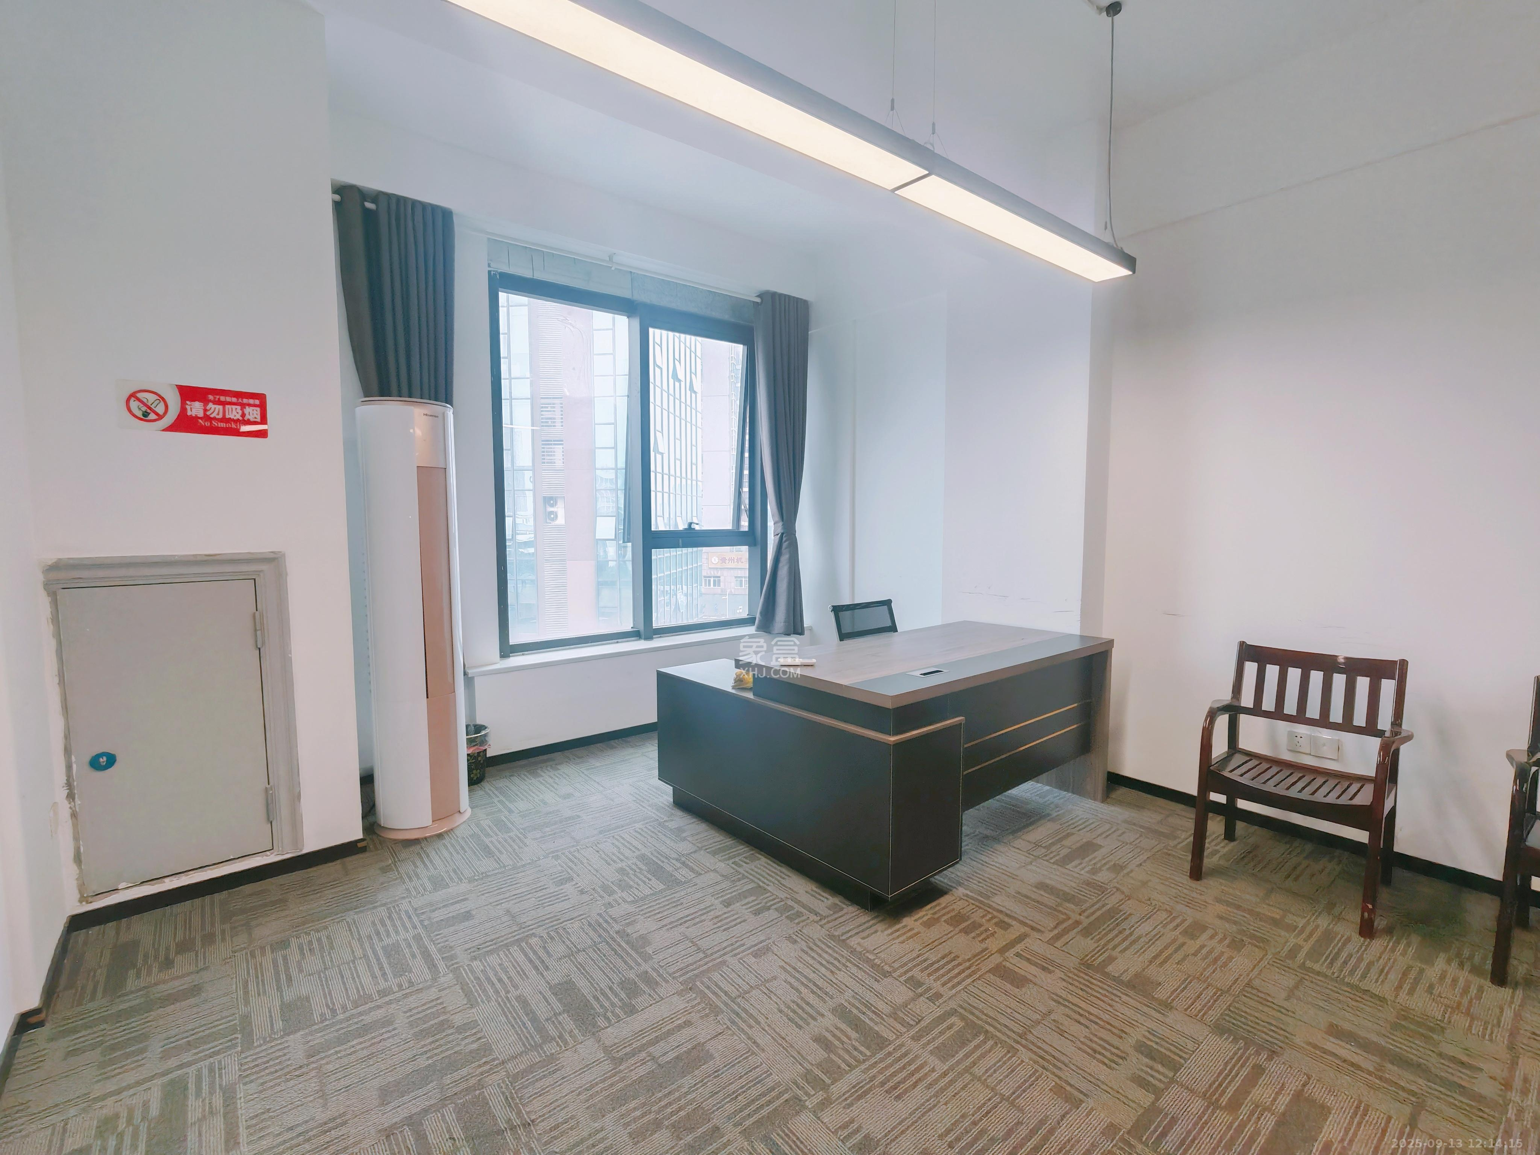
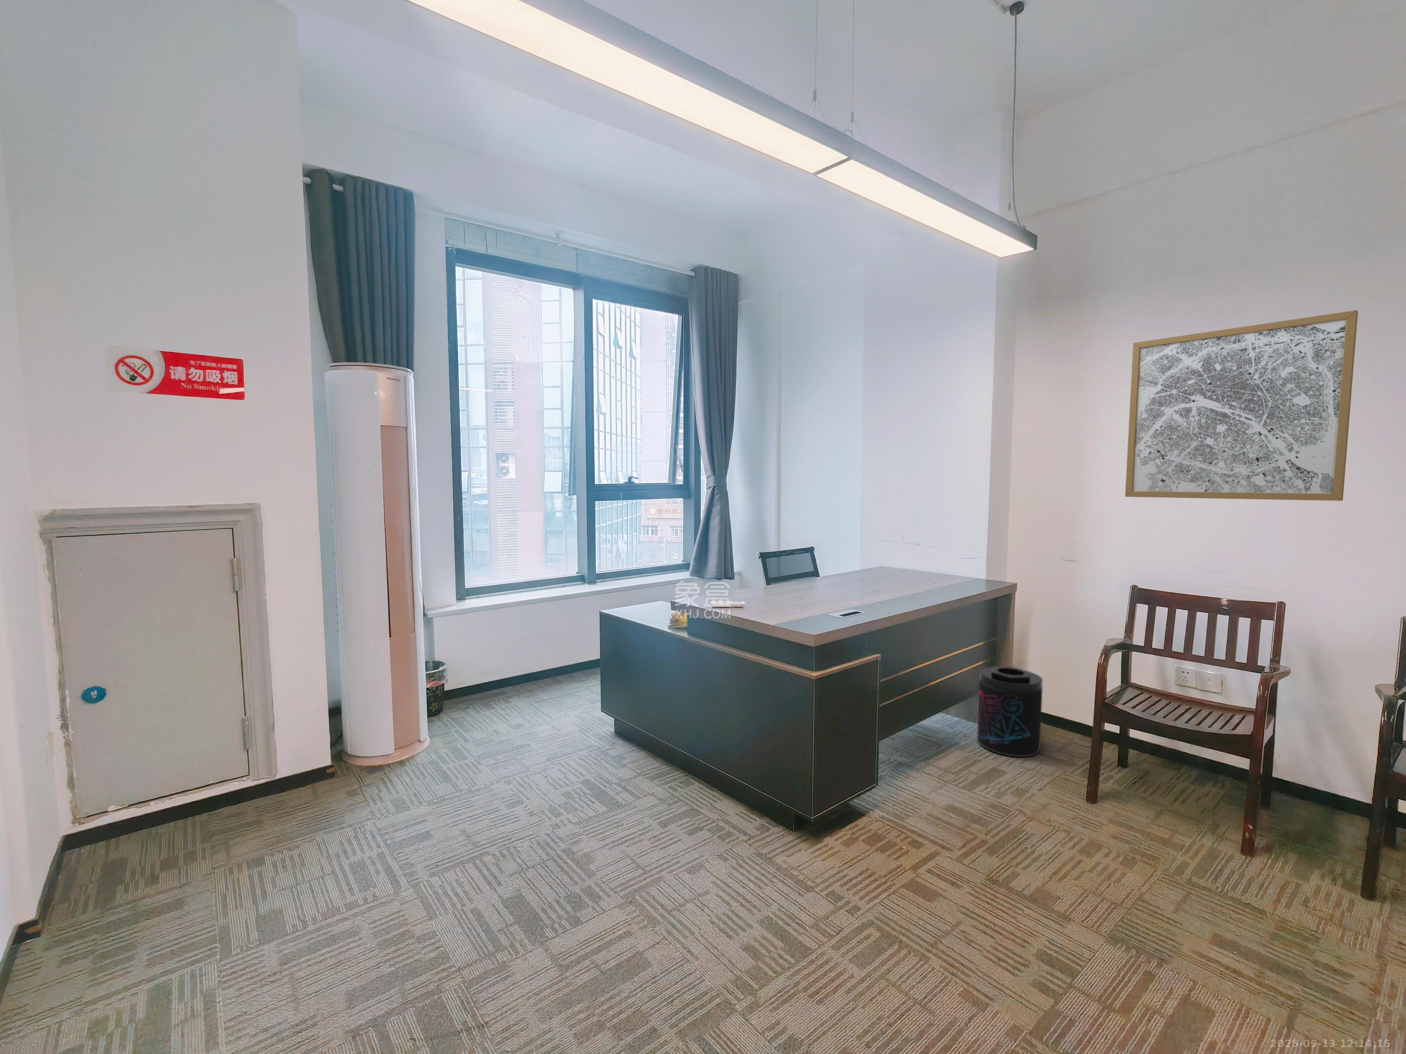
+ wall art [1125,310,1358,502]
+ supplement container [976,666,1043,757]
